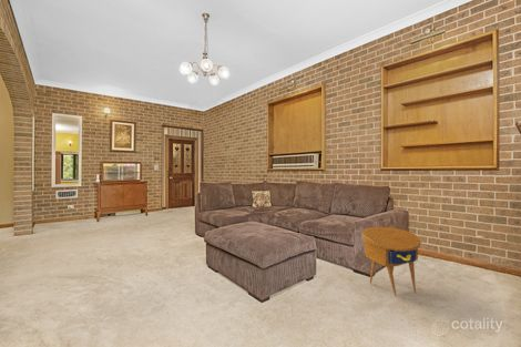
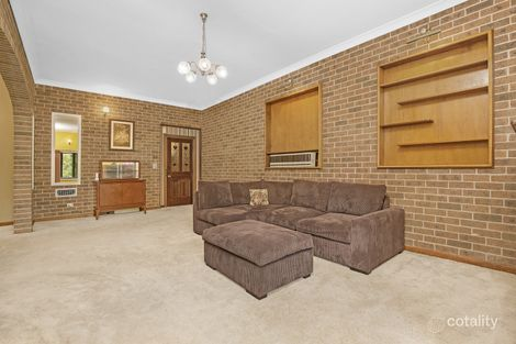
- side table [361,226,421,297]
